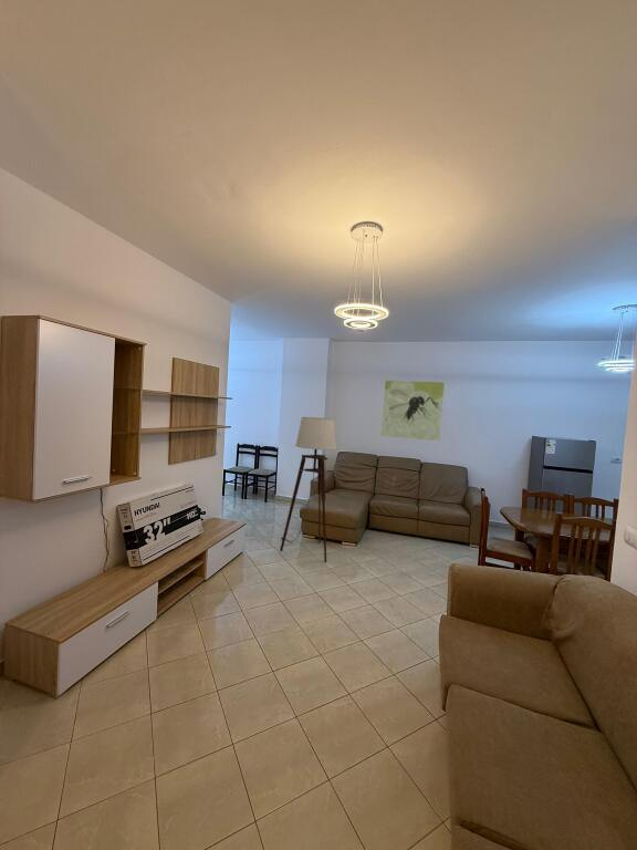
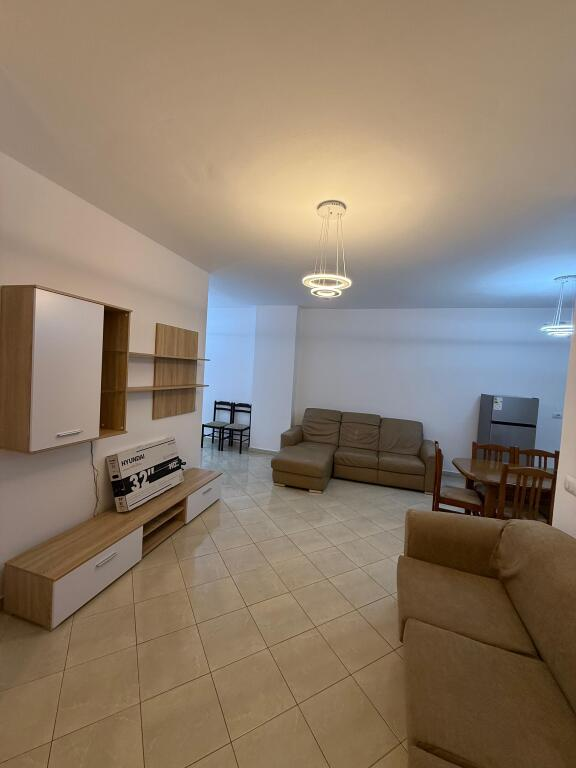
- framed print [380,379,446,443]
- floor lamp [279,416,337,563]
